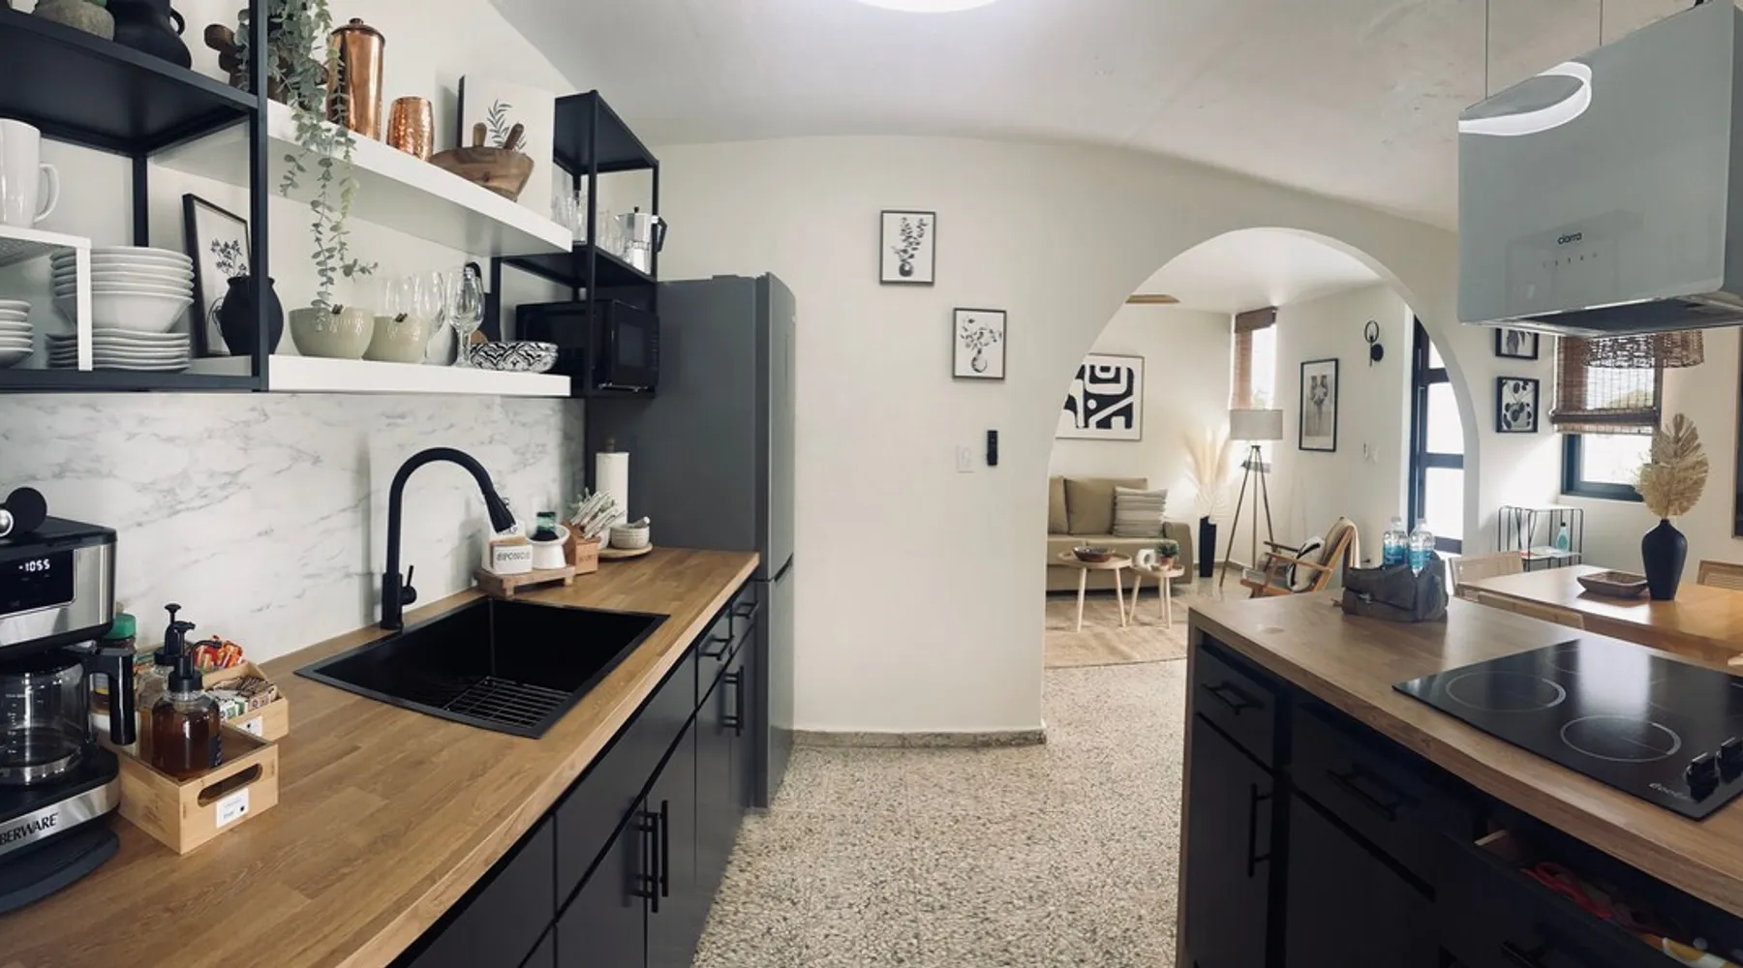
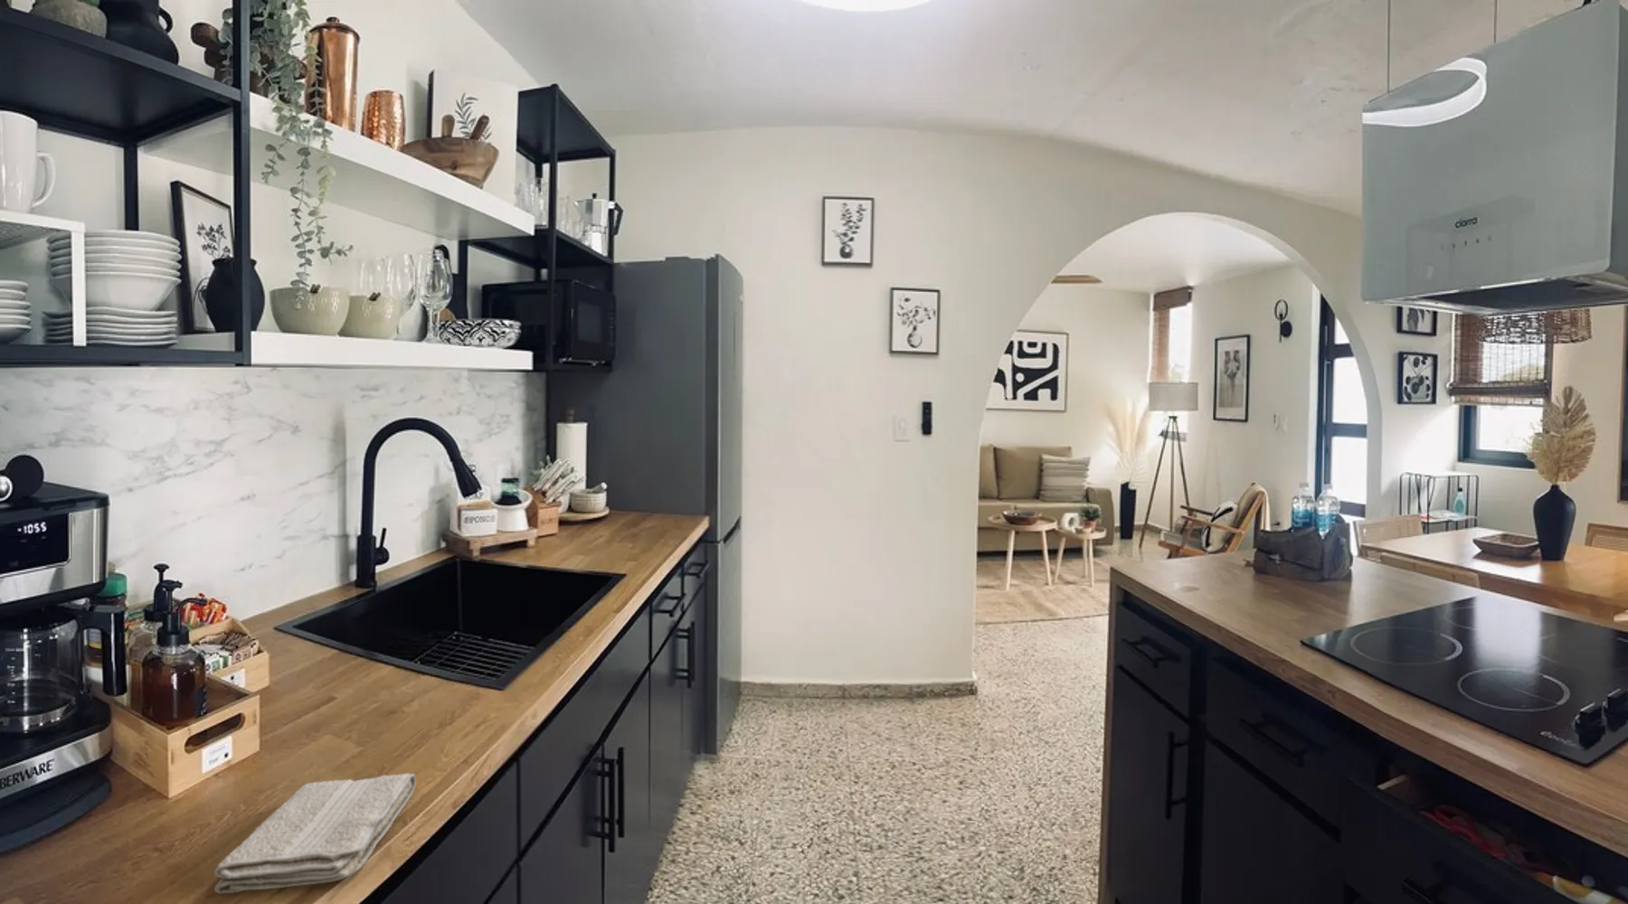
+ washcloth [214,773,416,894]
